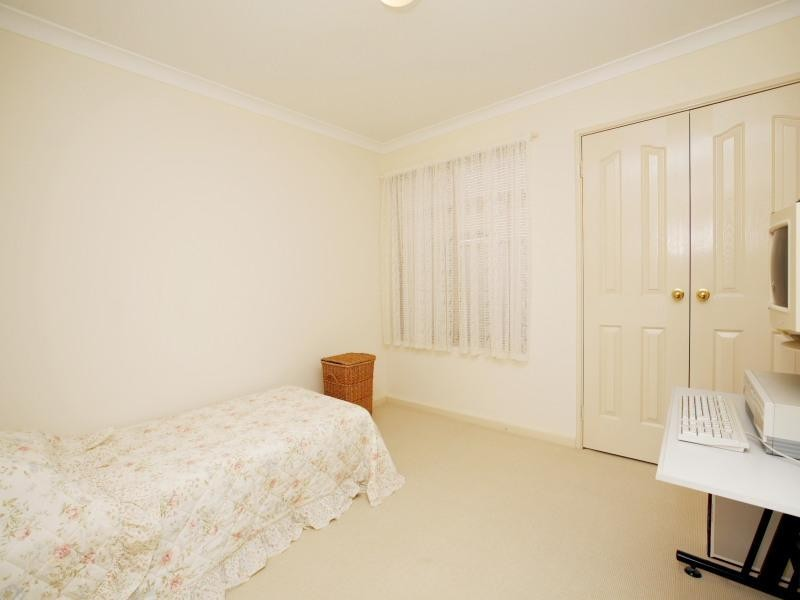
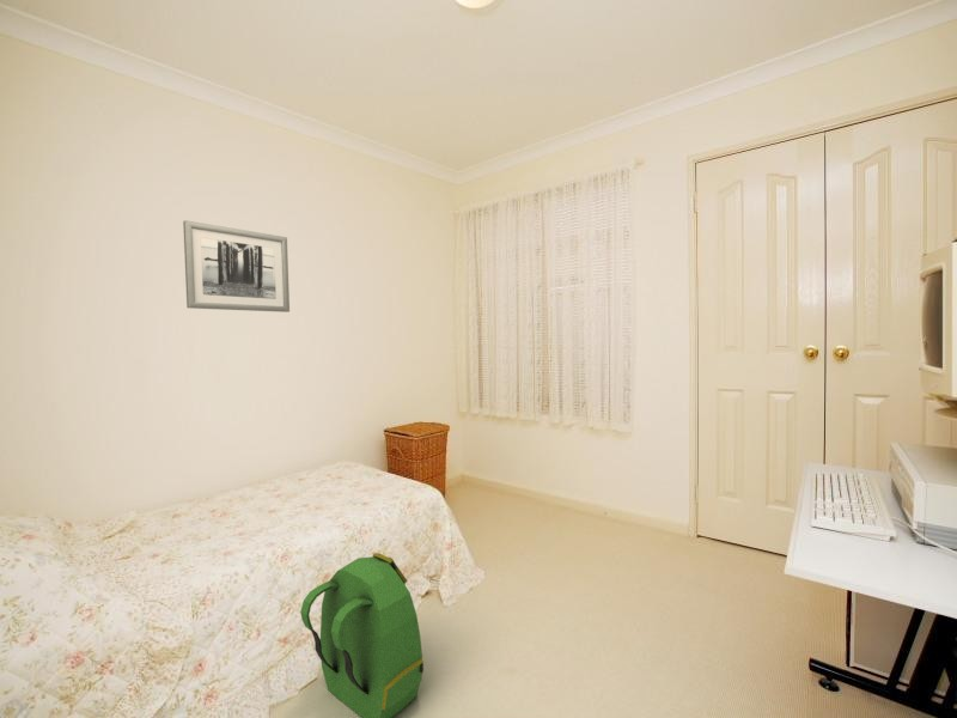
+ backpack [299,552,425,718]
+ wall art [182,219,291,314]
